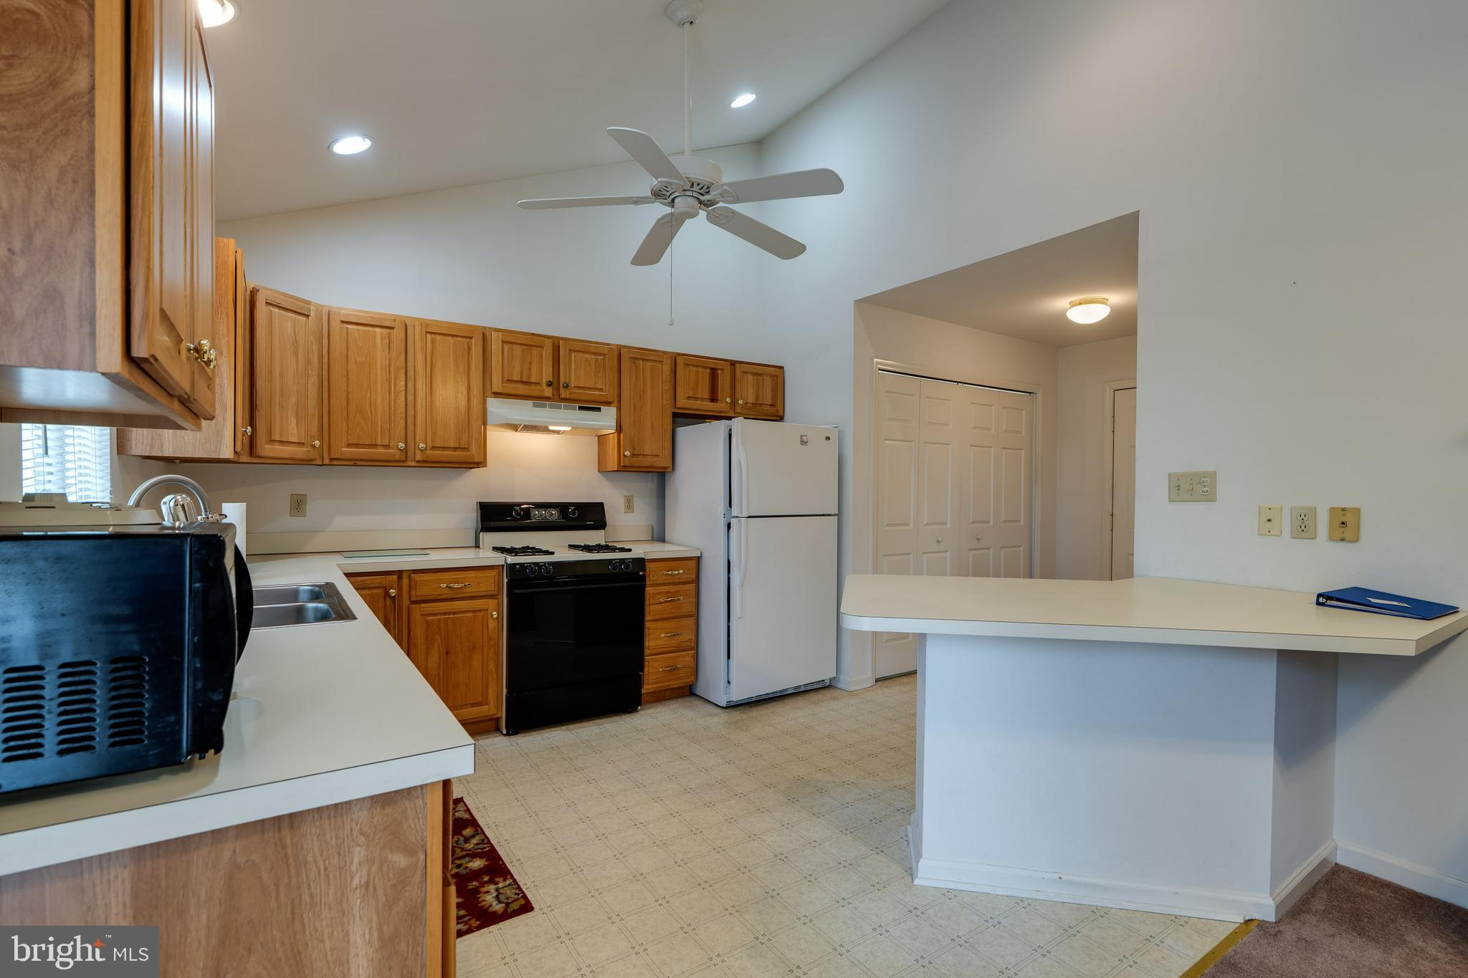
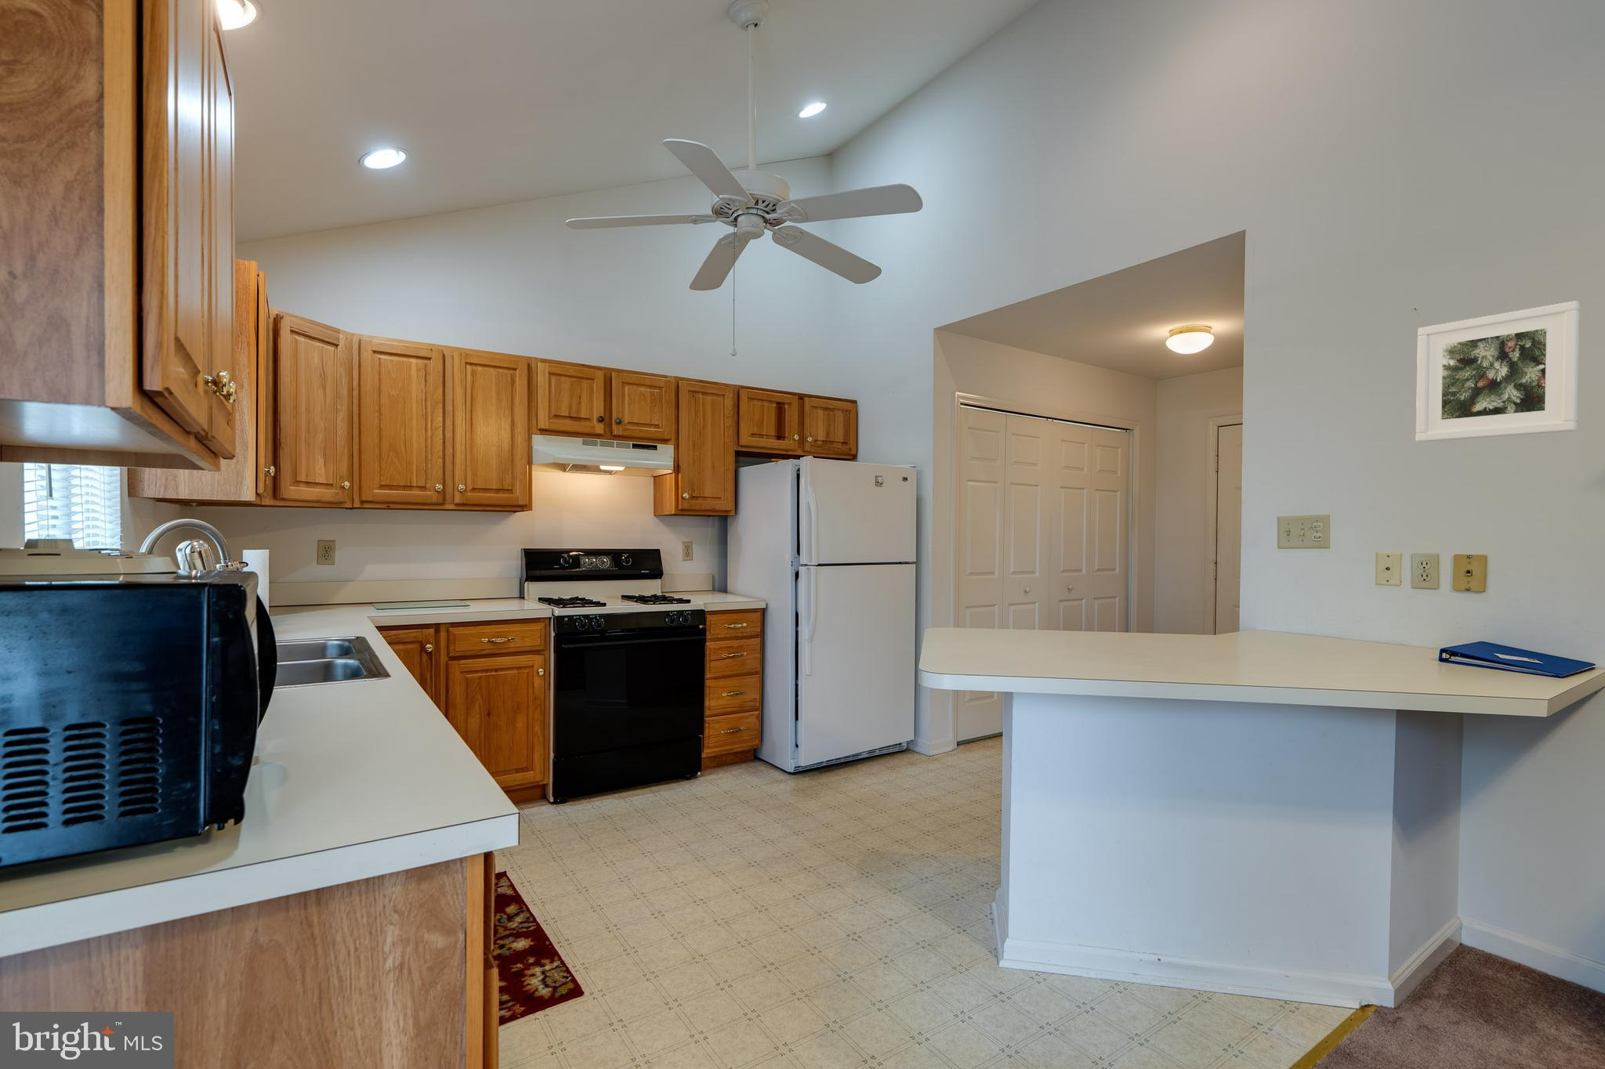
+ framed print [1415,299,1580,443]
